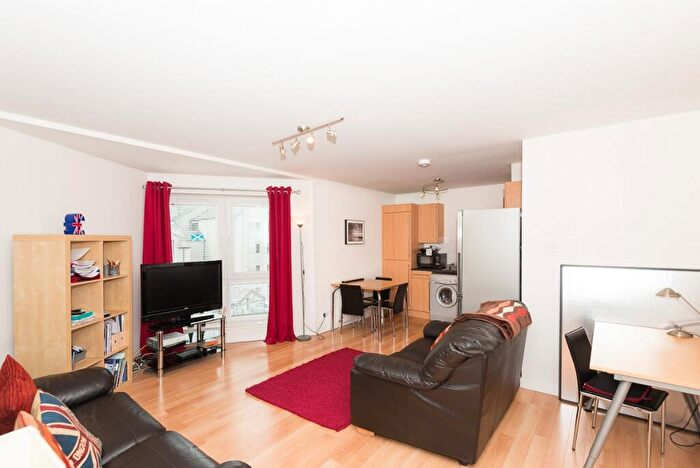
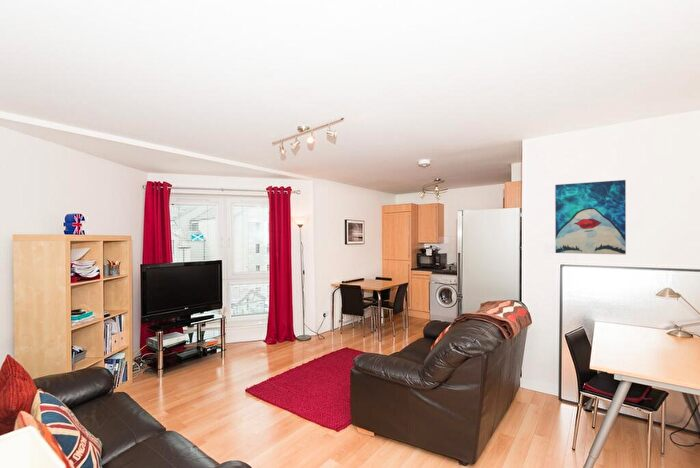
+ wall art [554,179,627,256]
